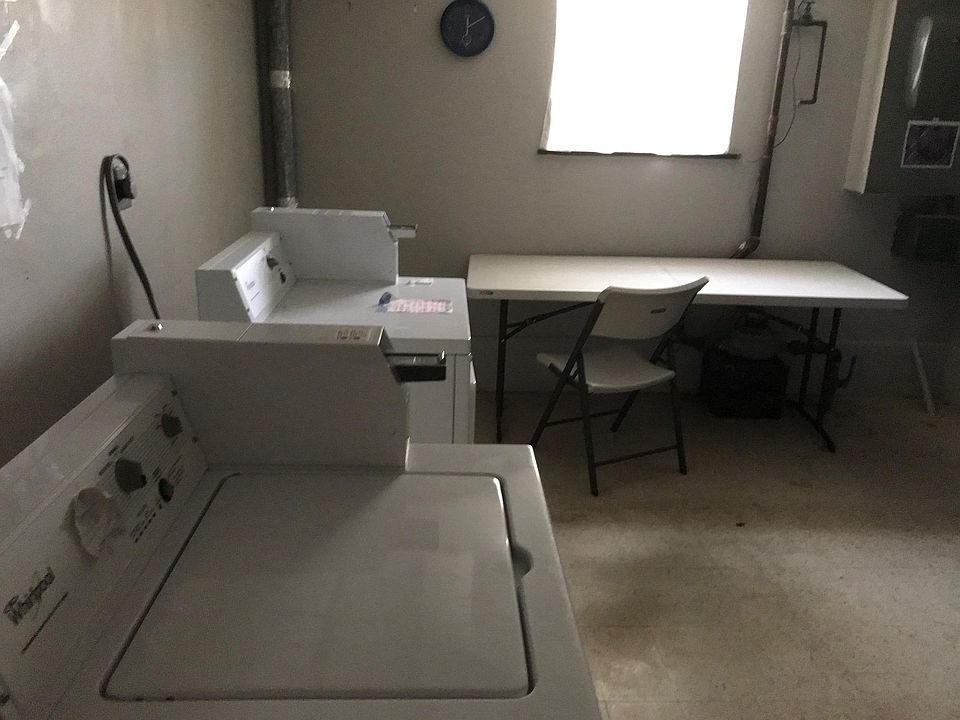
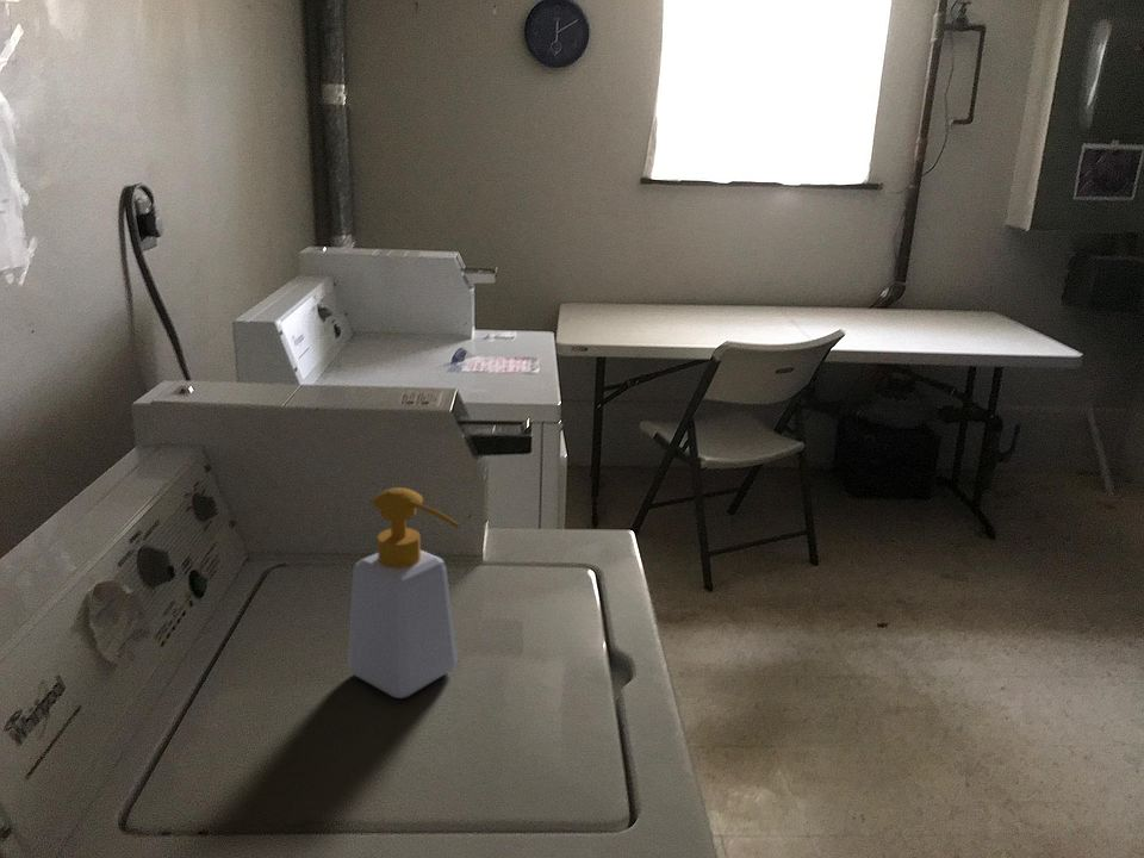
+ soap bottle [347,486,460,700]
